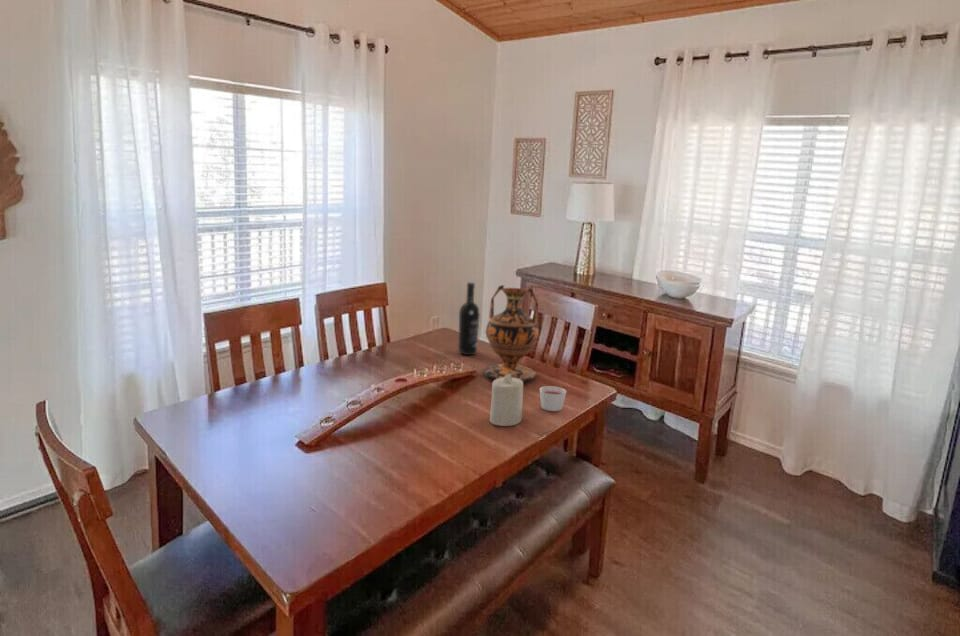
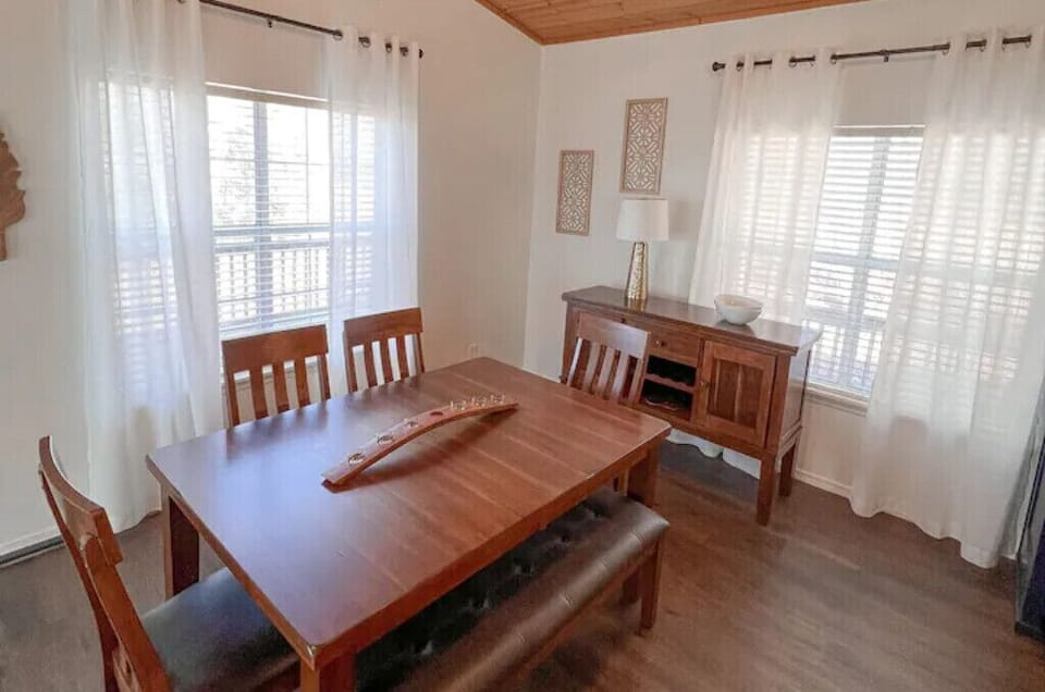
- wine bottle [458,282,481,356]
- candle [539,385,567,412]
- vase [482,284,540,383]
- candle [489,374,524,427]
